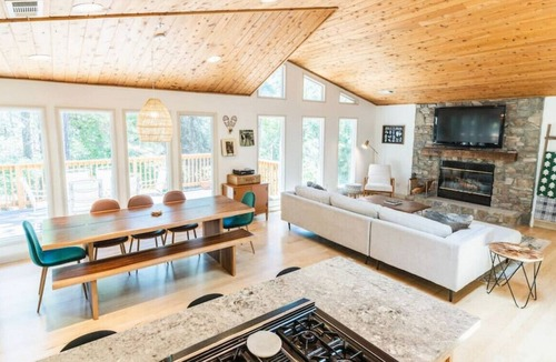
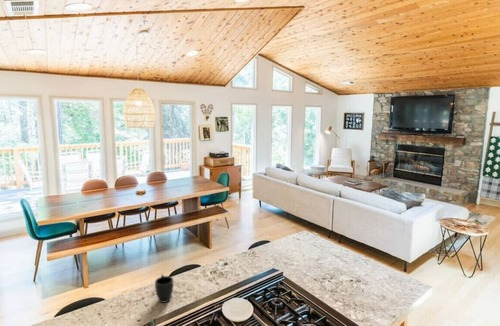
+ mug [154,273,174,304]
